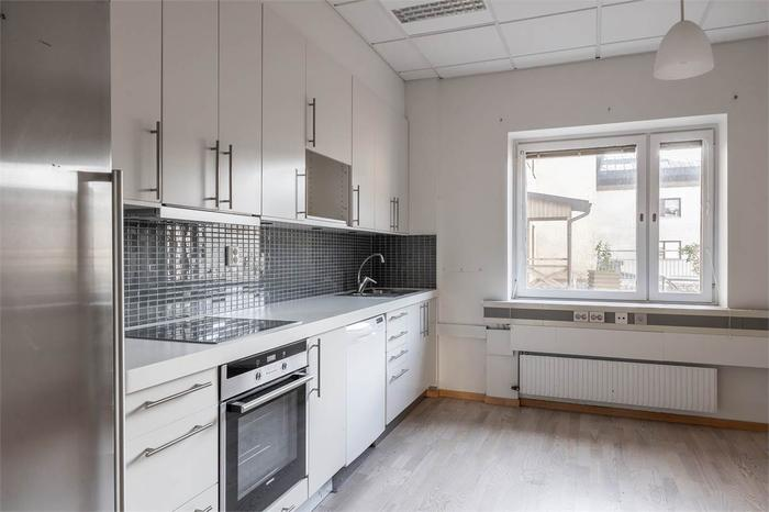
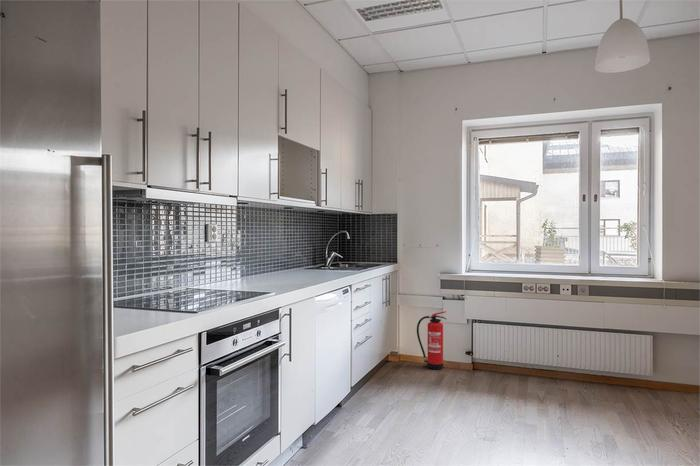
+ fire extinguisher [416,310,447,371]
